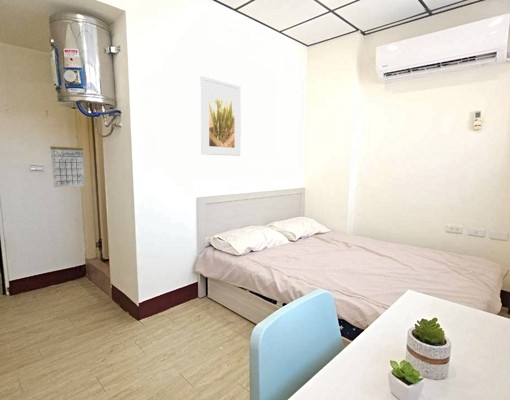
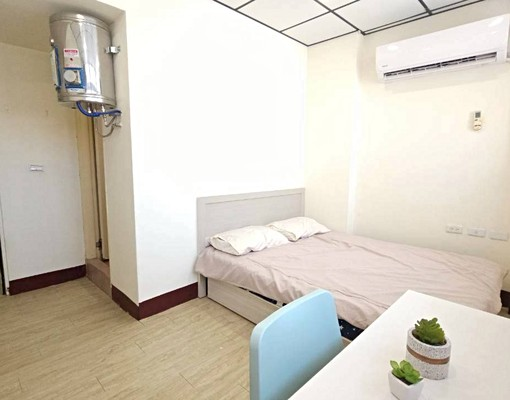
- calendar [49,137,86,188]
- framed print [199,75,242,157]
